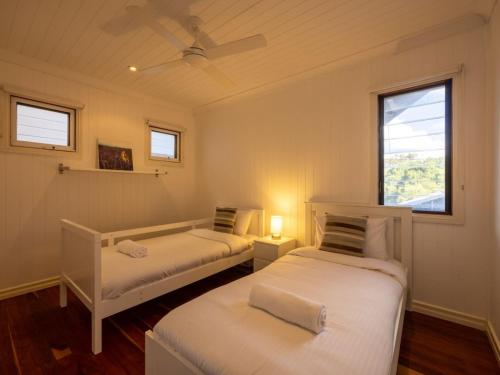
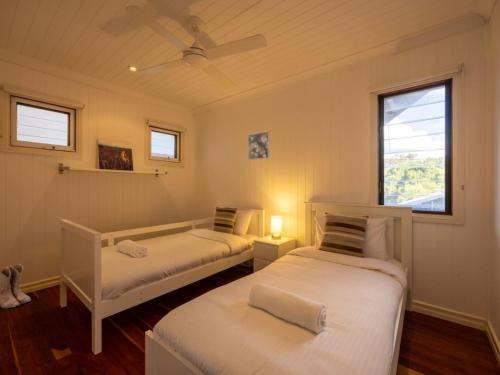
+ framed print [247,130,271,161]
+ boots [0,263,32,309]
